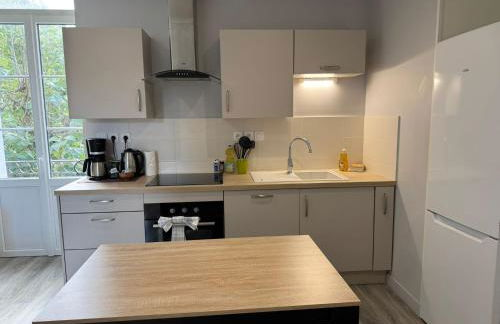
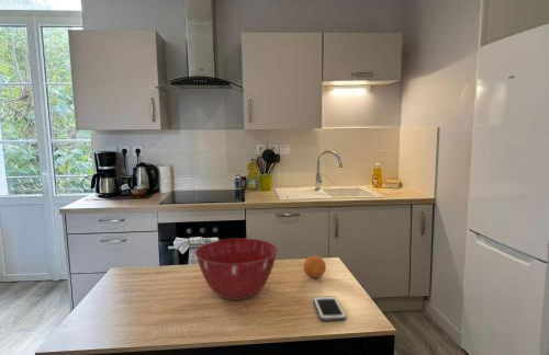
+ mixing bowl [193,238,279,300]
+ cell phone [312,295,347,322]
+ fruit [302,255,327,279]
